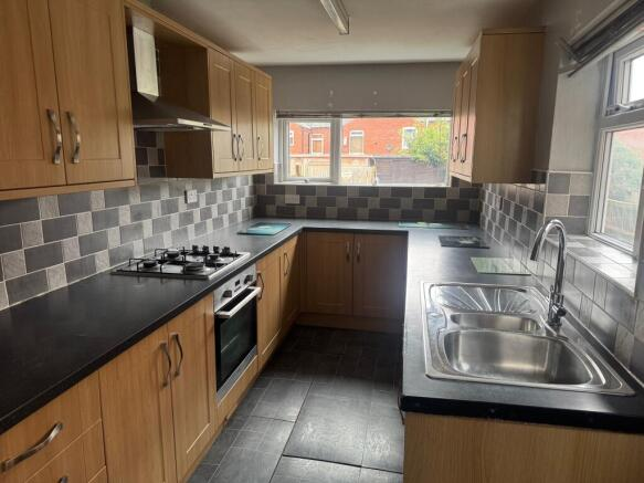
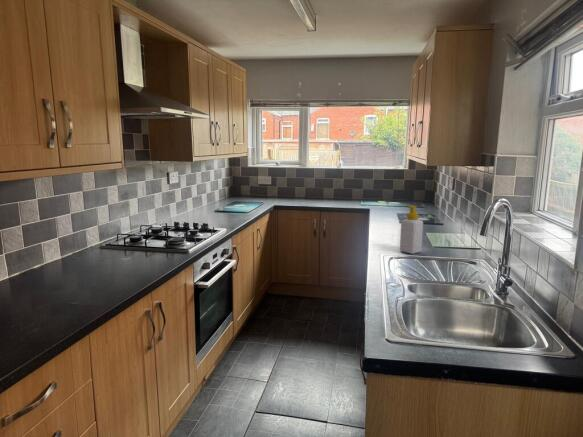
+ soap bottle [399,205,424,255]
